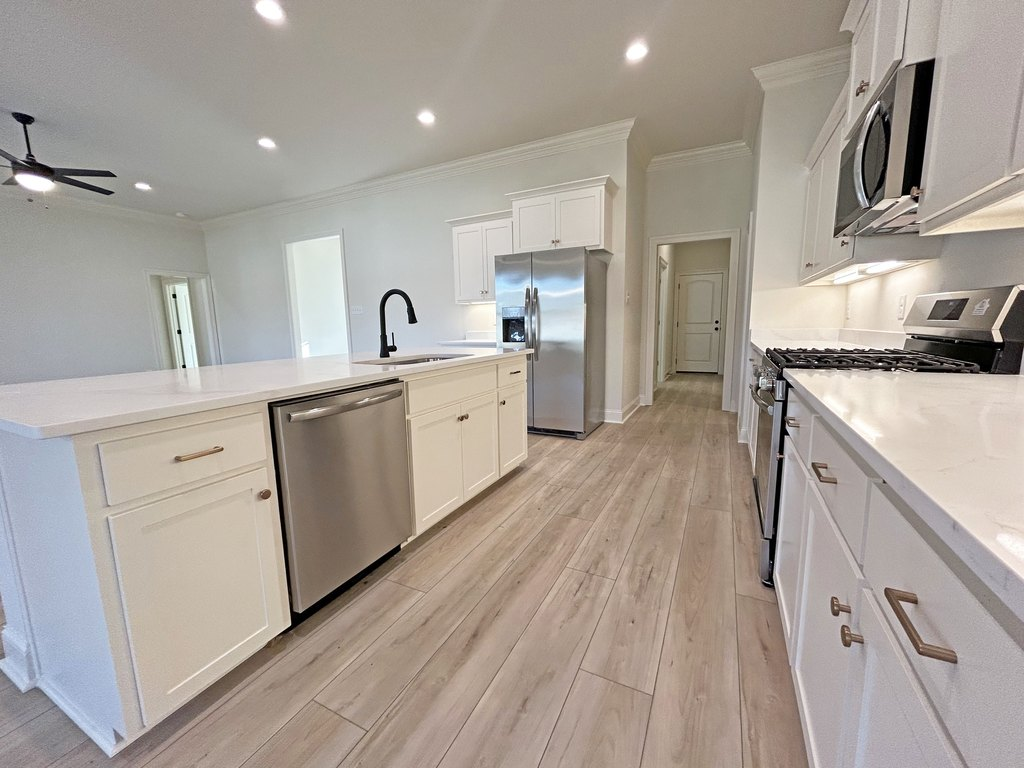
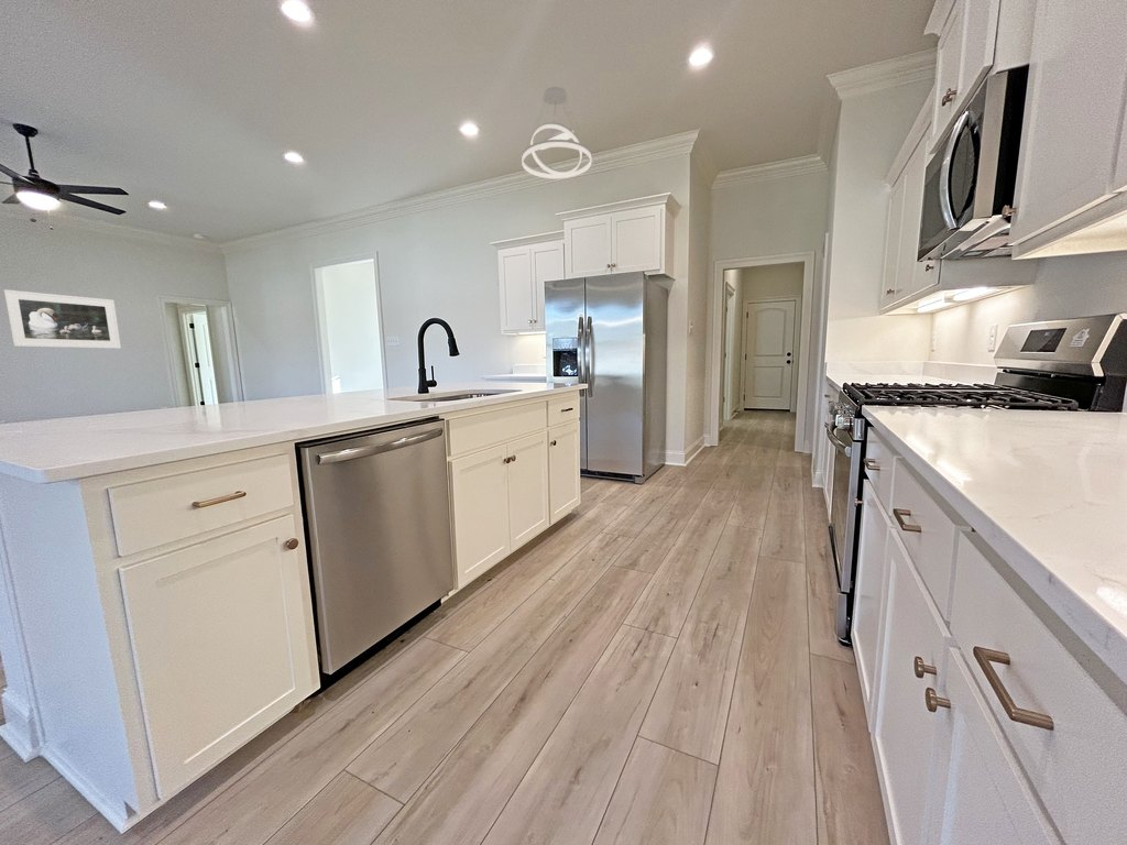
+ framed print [2,288,122,350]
+ pendant light [521,86,593,179]
